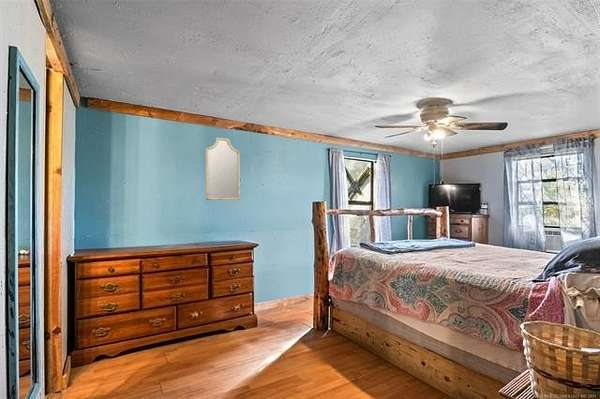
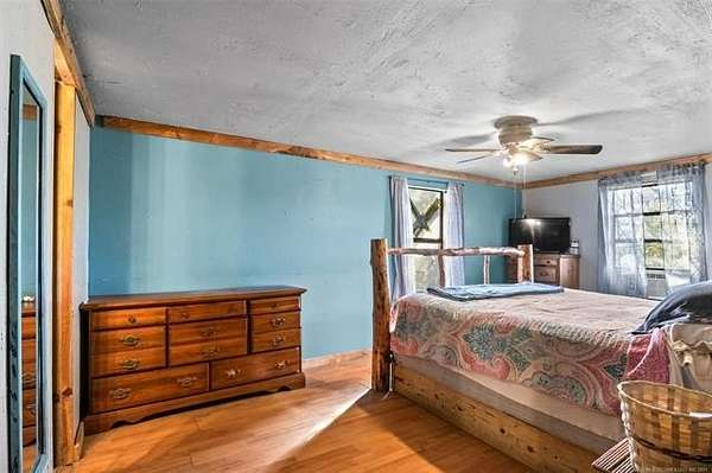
- home mirror [205,137,241,201]
